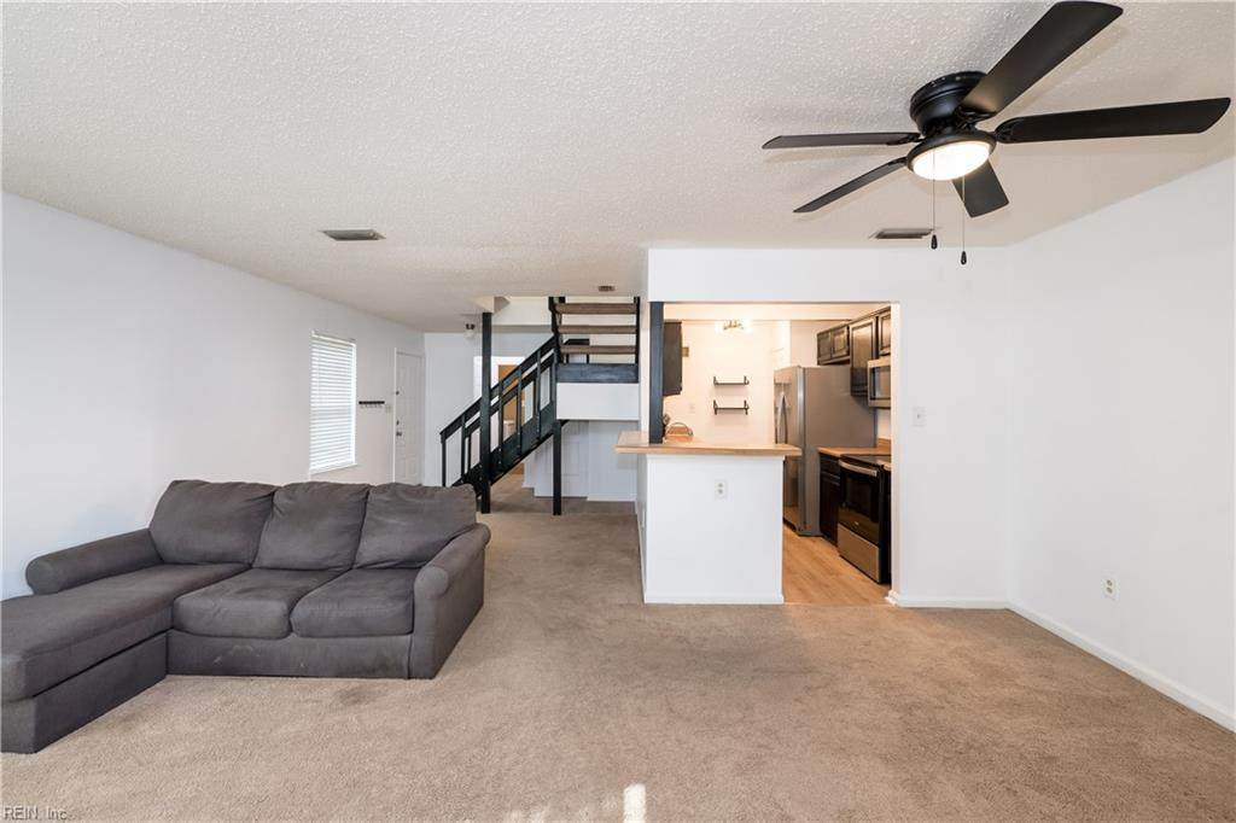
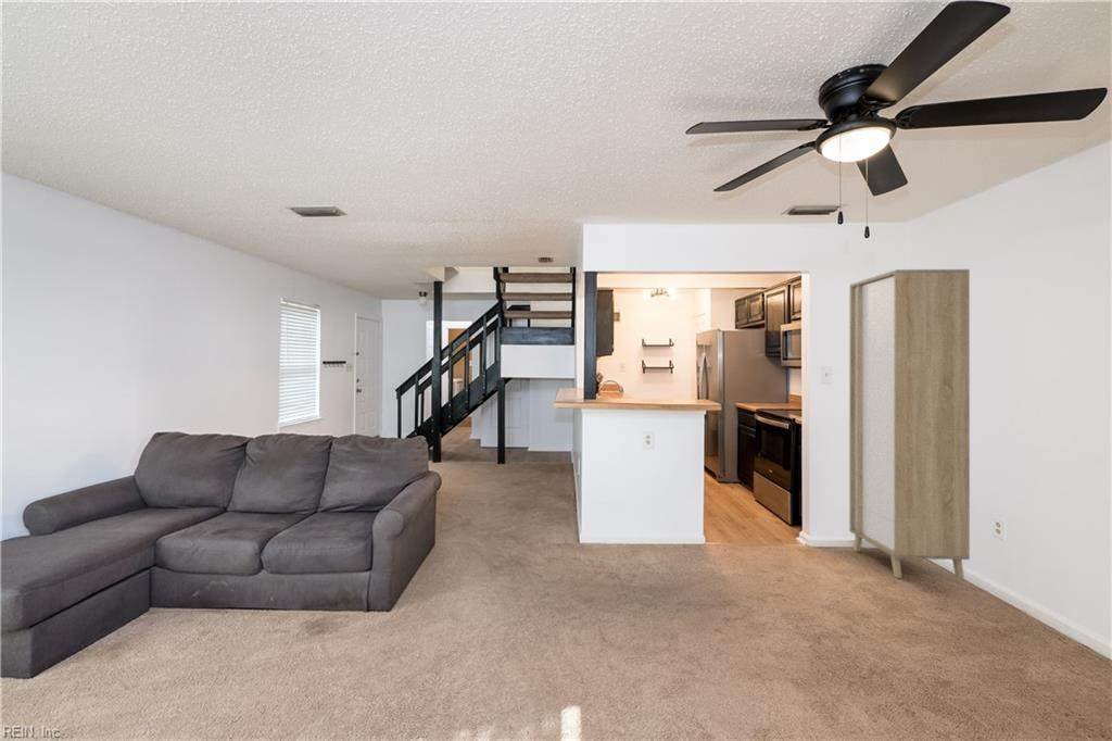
+ cabinet [848,268,971,580]
